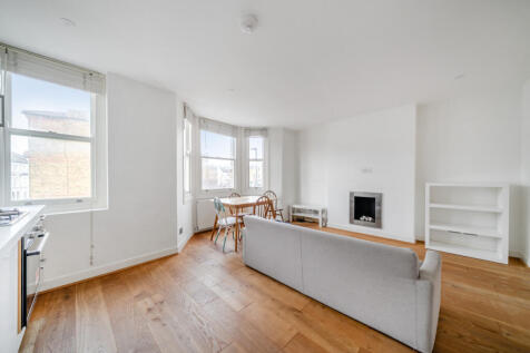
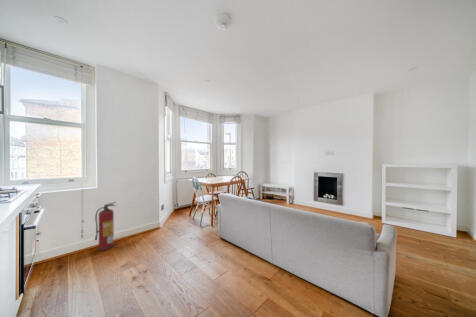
+ fire extinguisher [94,201,117,252]
